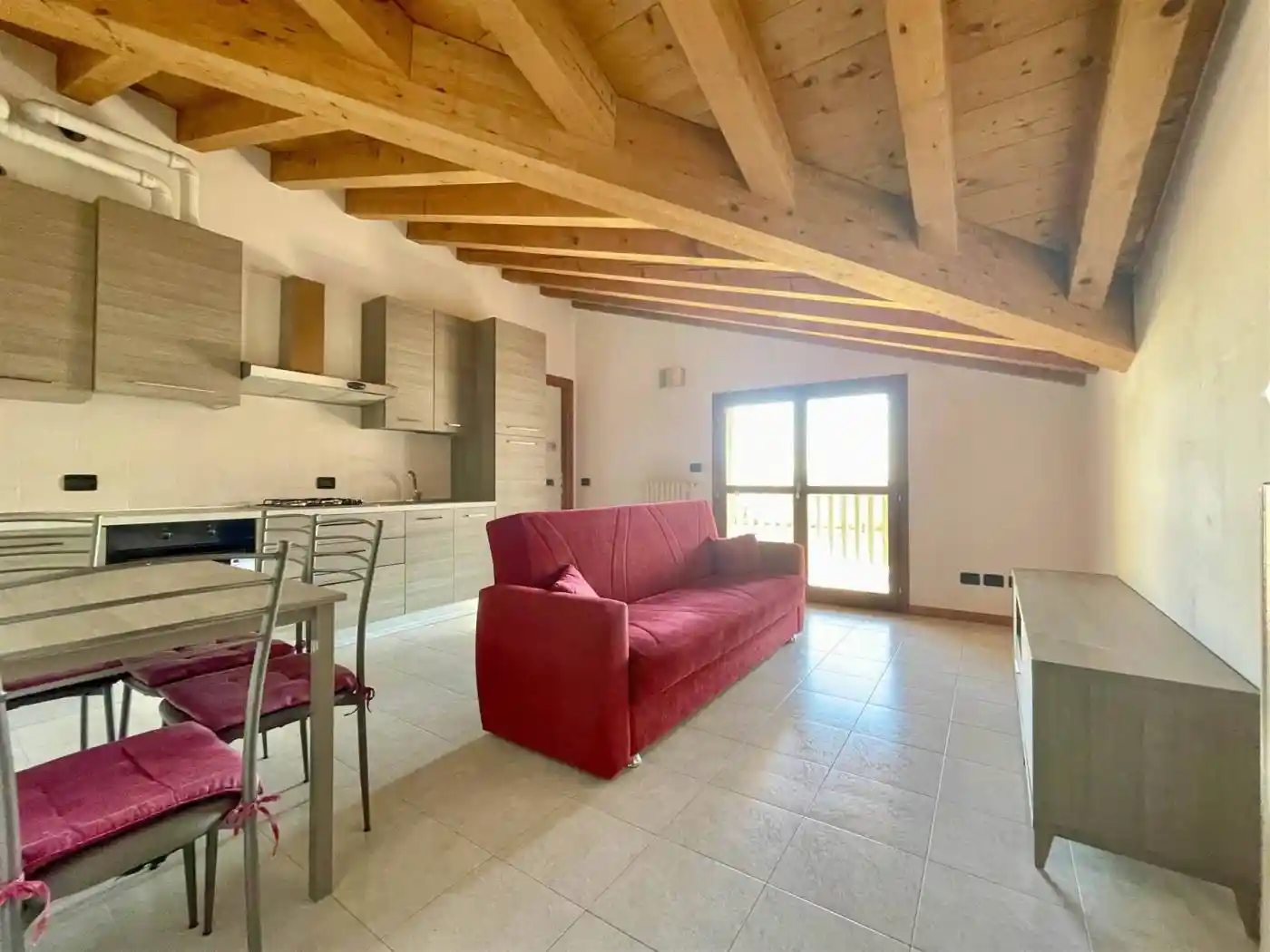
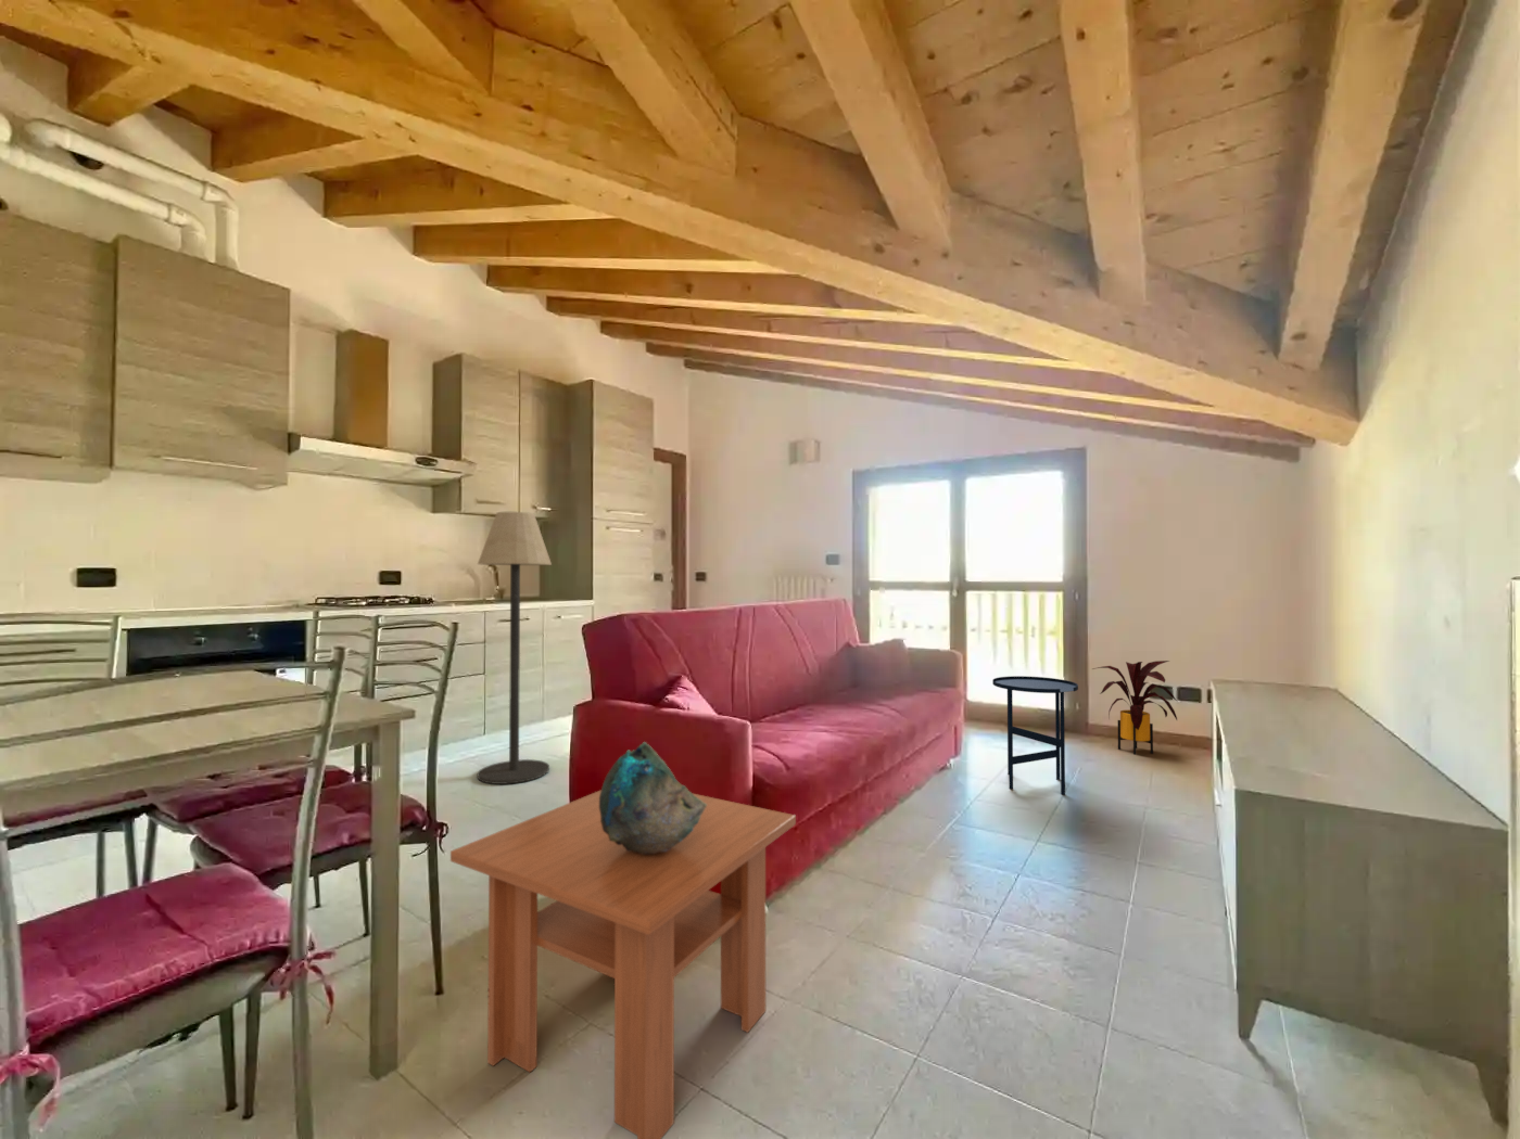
+ side table [991,675,1080,796]
+ house plant [1092,659,1178,756]
+ coffee table [450,788,797,1139]
+ floor lamp [476,511,553,785]
+ decorative bowl [600,741,707,854]
